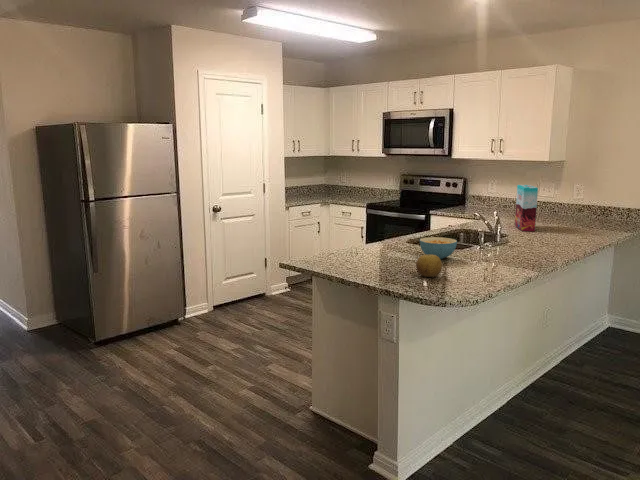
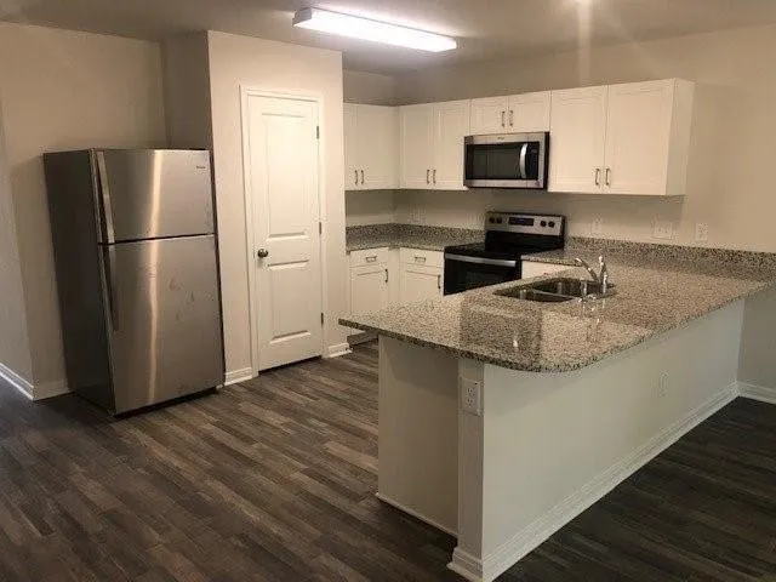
- cereal bowl [419,236,458,260]
- fruit [415,254,443,278]
- cereal box [514,184,539,232]
